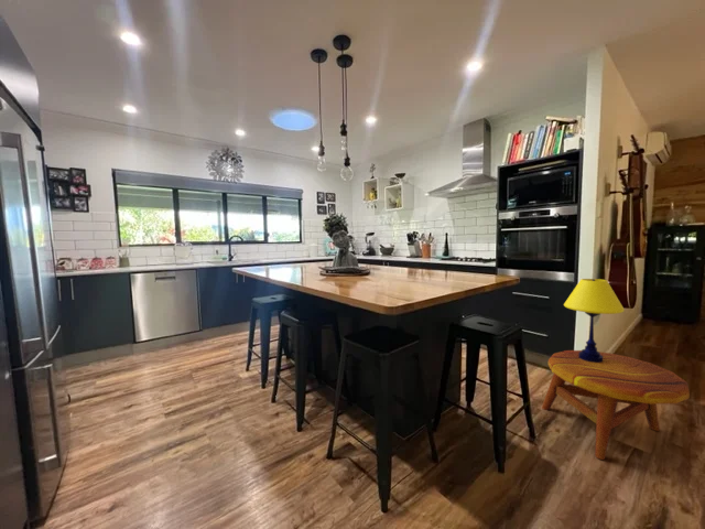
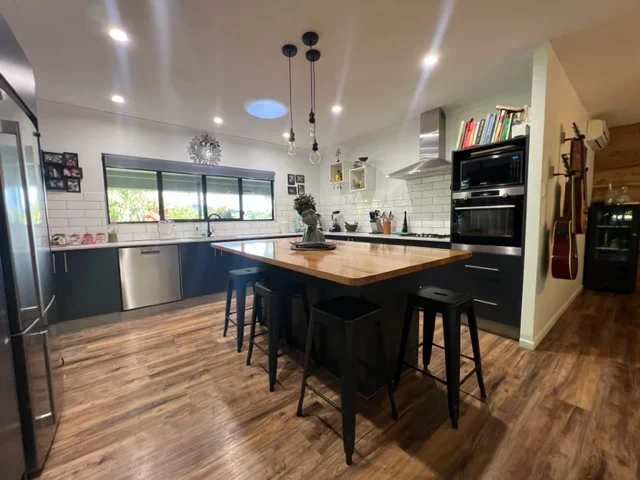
- table lamp [563,278,626,363]
- side table [541,349,691,461]
